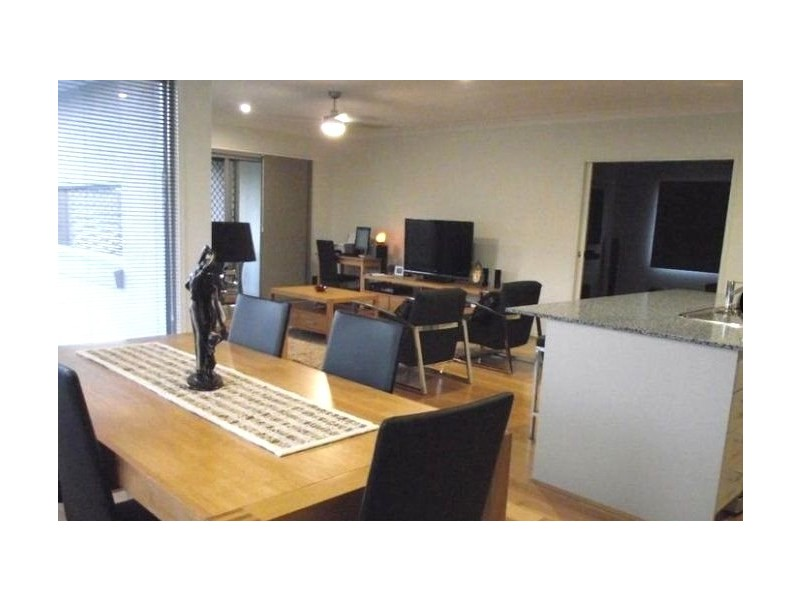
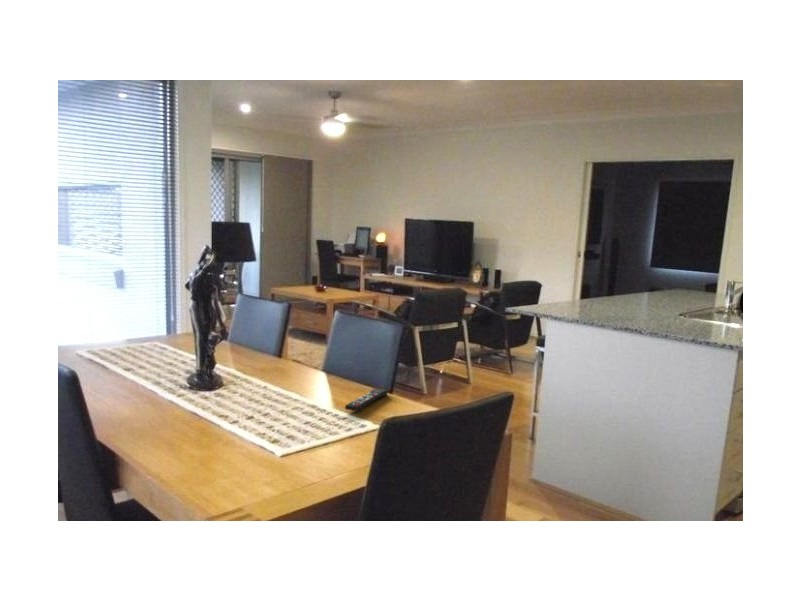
+ remote control [344,387,389,412]
